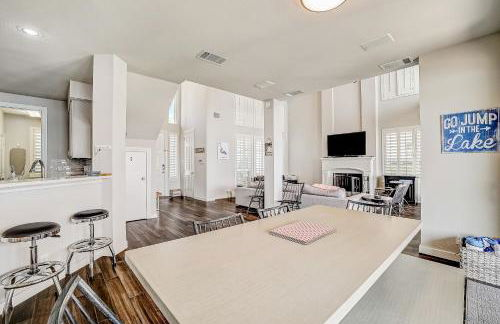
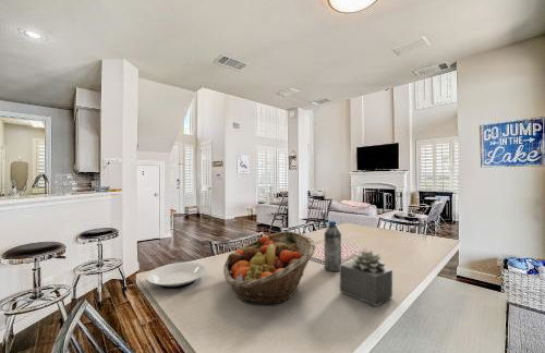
+ fruit basket [222,230,317,307]
+ plate [145,261,208,290]
+ succulent plant [339,249,393,307]
+ water bottle [323,220,342,272]
